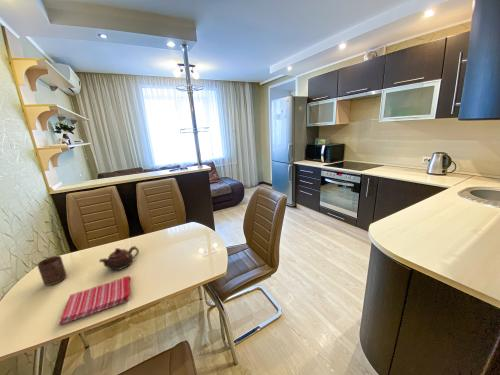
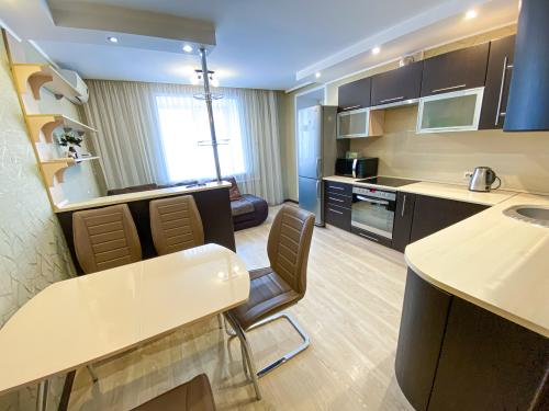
- teapot [98,245,140,271]
- cup [36,255,68,286]
- dish towel [58,275,131,326]
